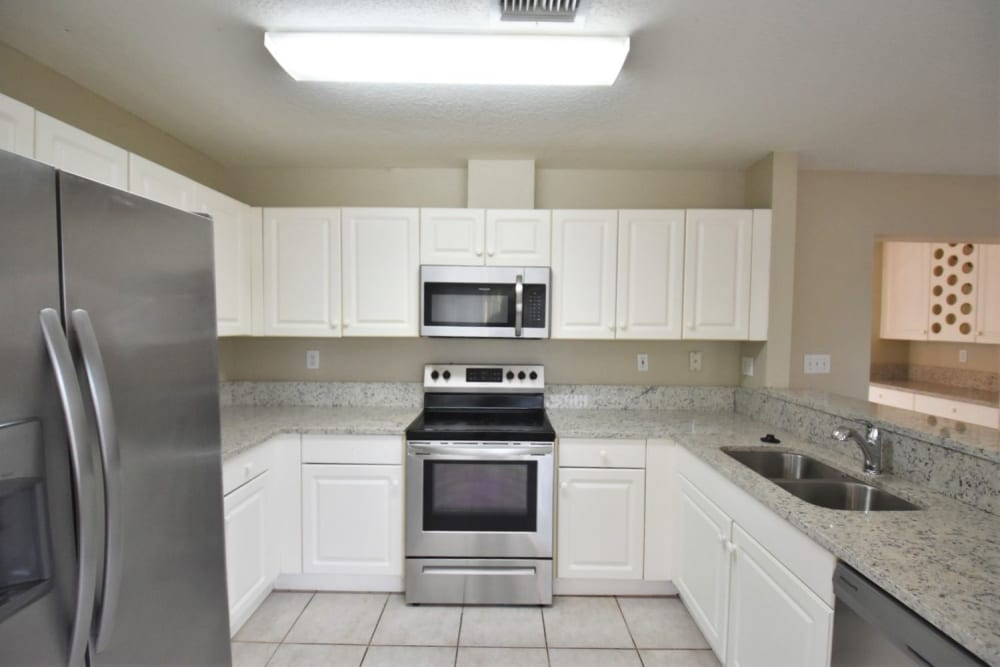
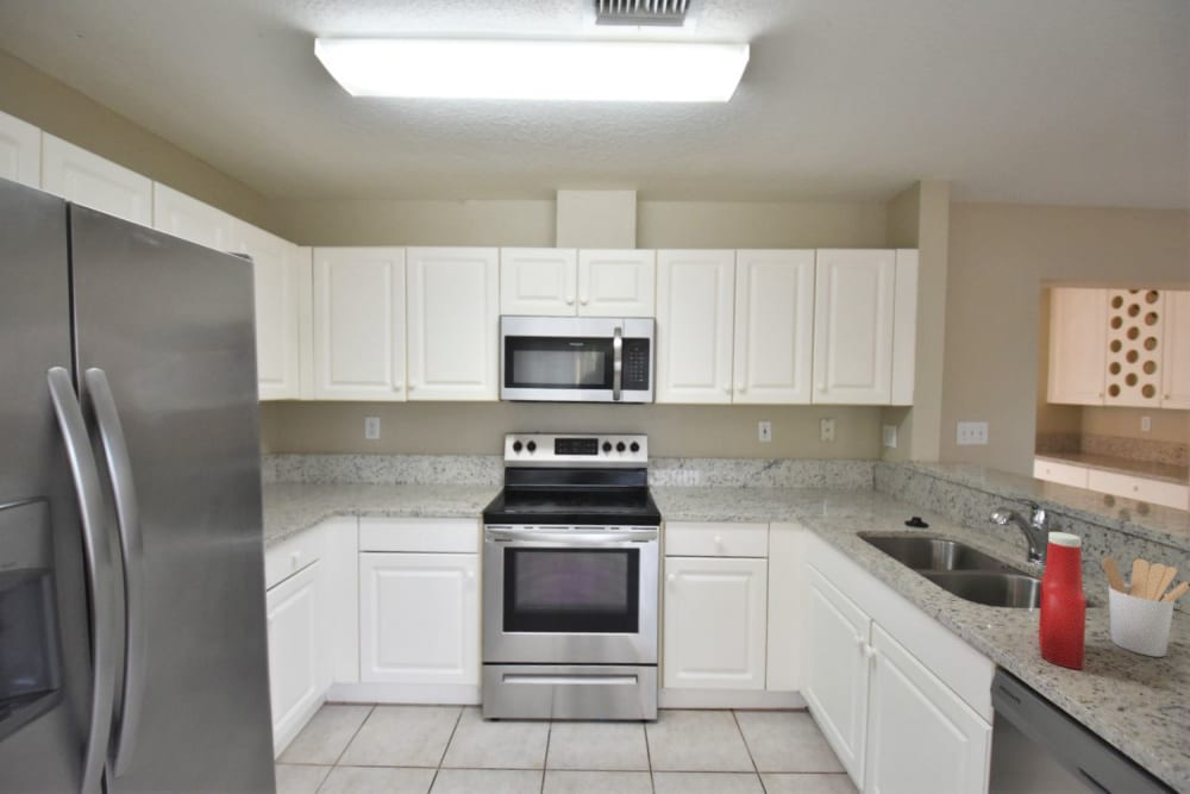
+ soap bottle [1038,531,1088,670]
+ utensil holder [1101,556,1190,658]
